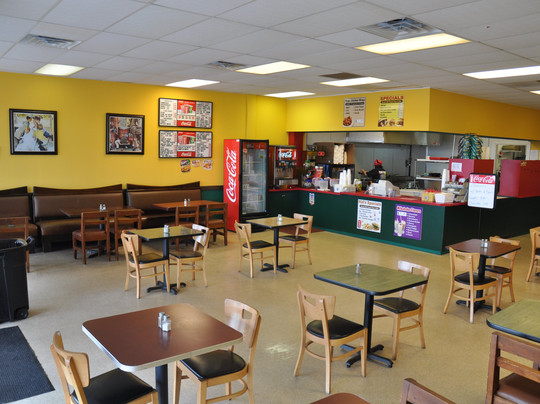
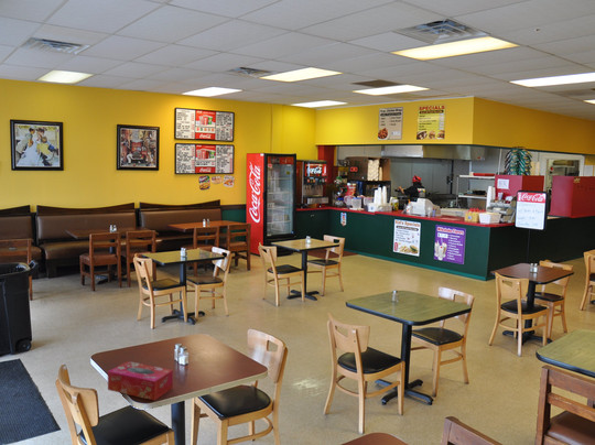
+ tissue box [107,360,174,402]
